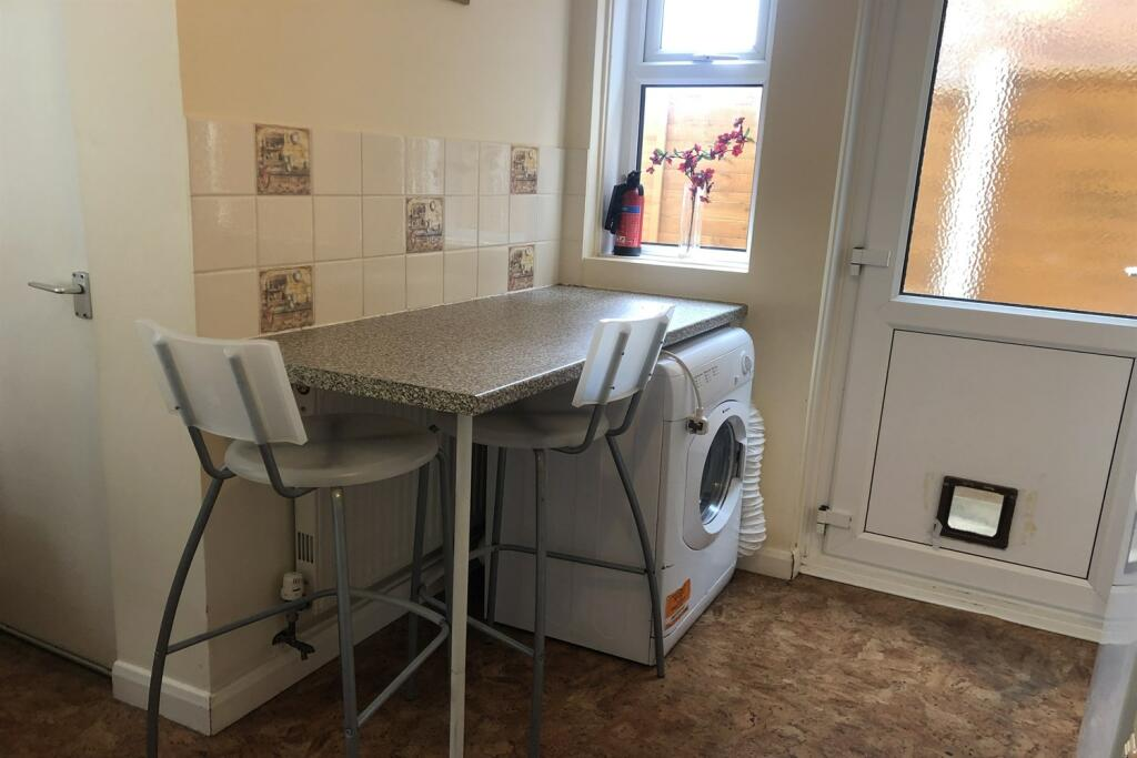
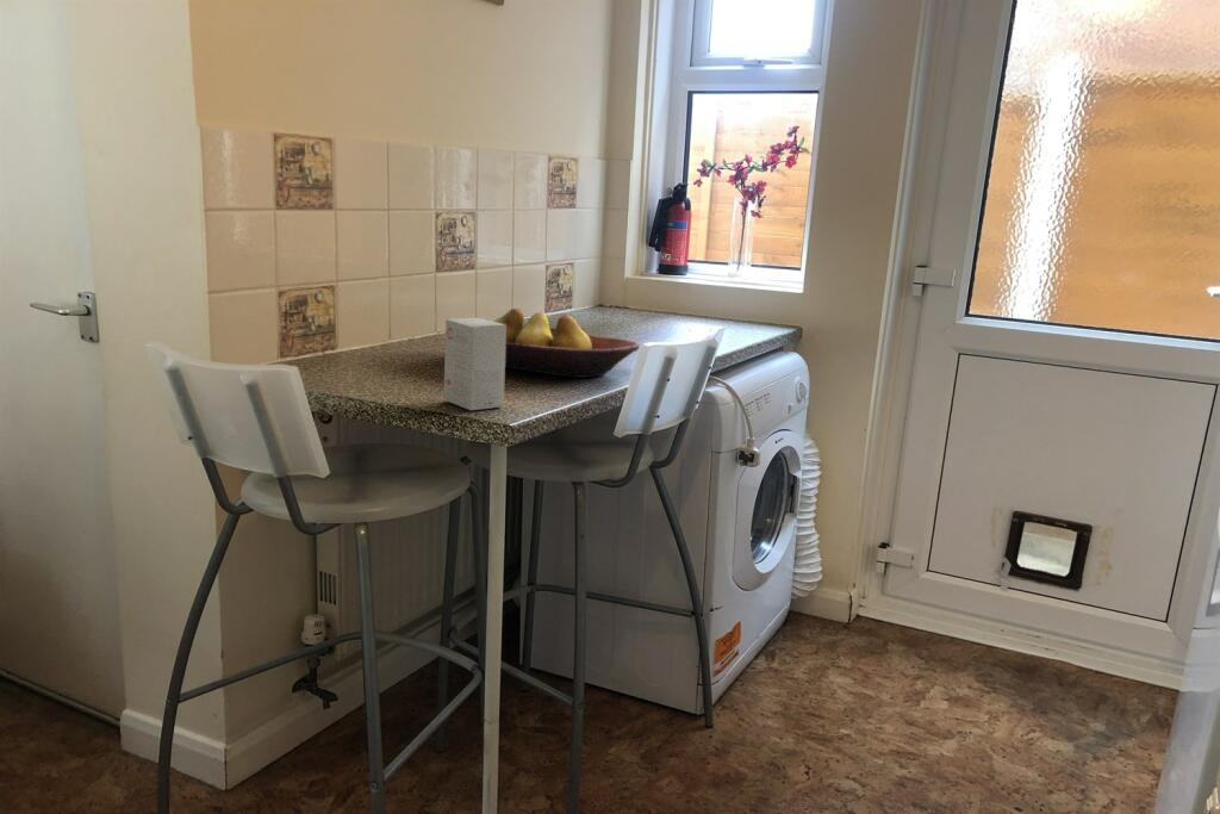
+ small box [443,317,506,411]
+ fruit bowl [493,306,640,379]
